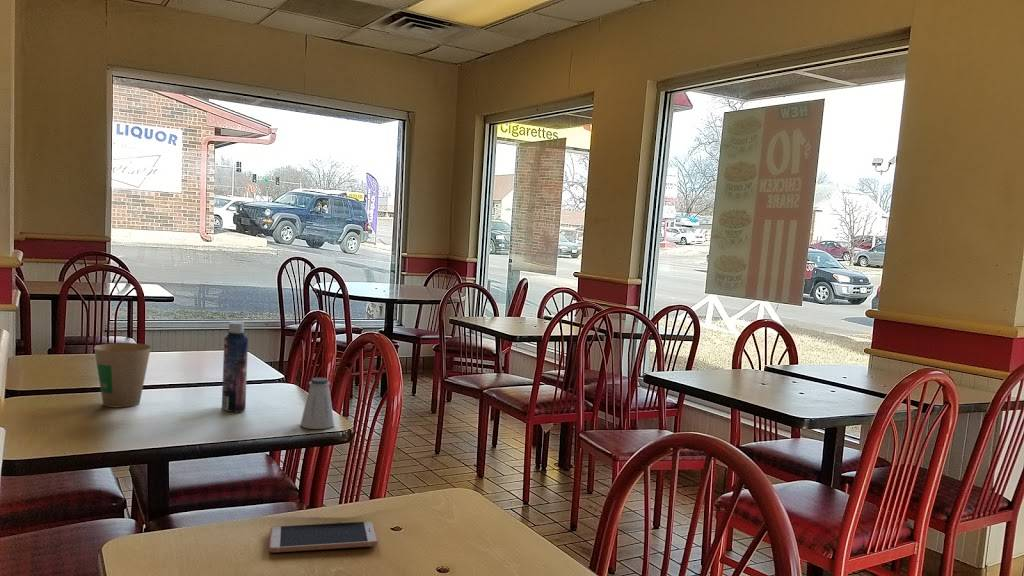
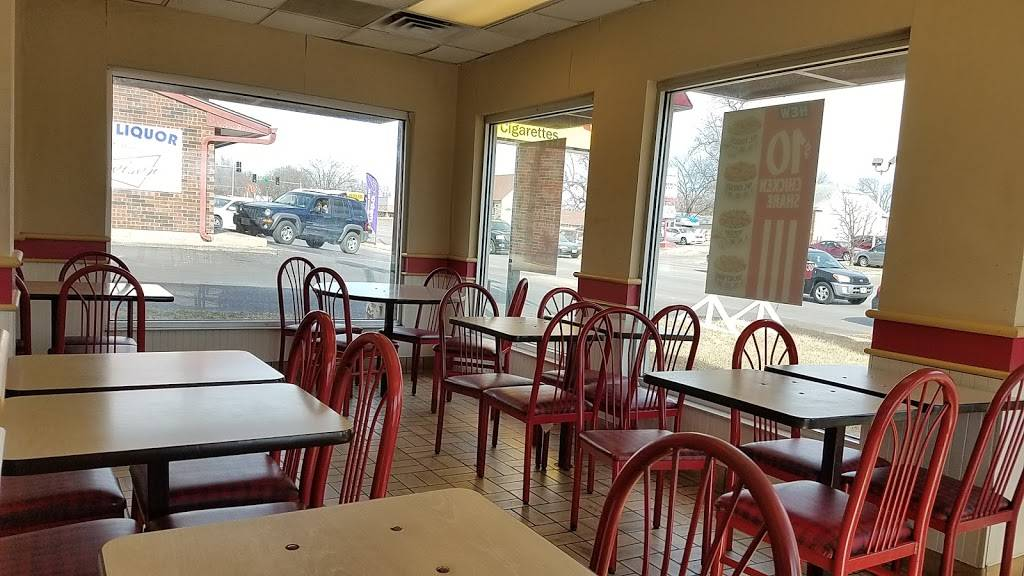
- smartphone [268,520,379,553]
- saltshaker [299,377,336,430]
- paper cup [93,342,152,408]
- bottle [221,321,249,414]
